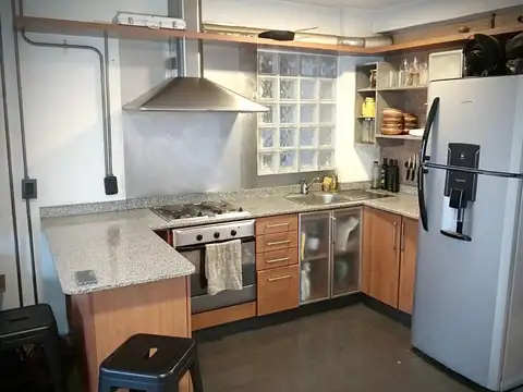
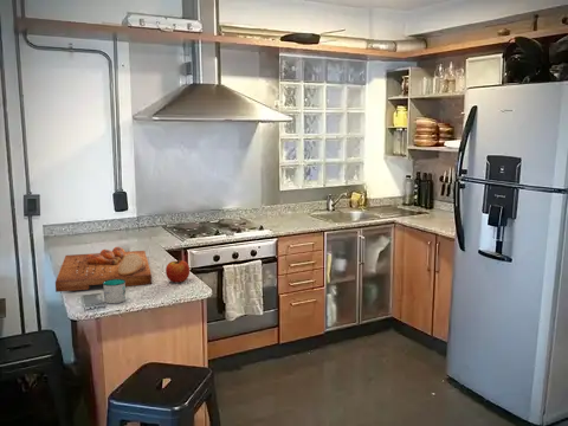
+ apple [164,257,191,284]
+ cutting board [54,246,153,293]
+ mug [102,279,127,304]
